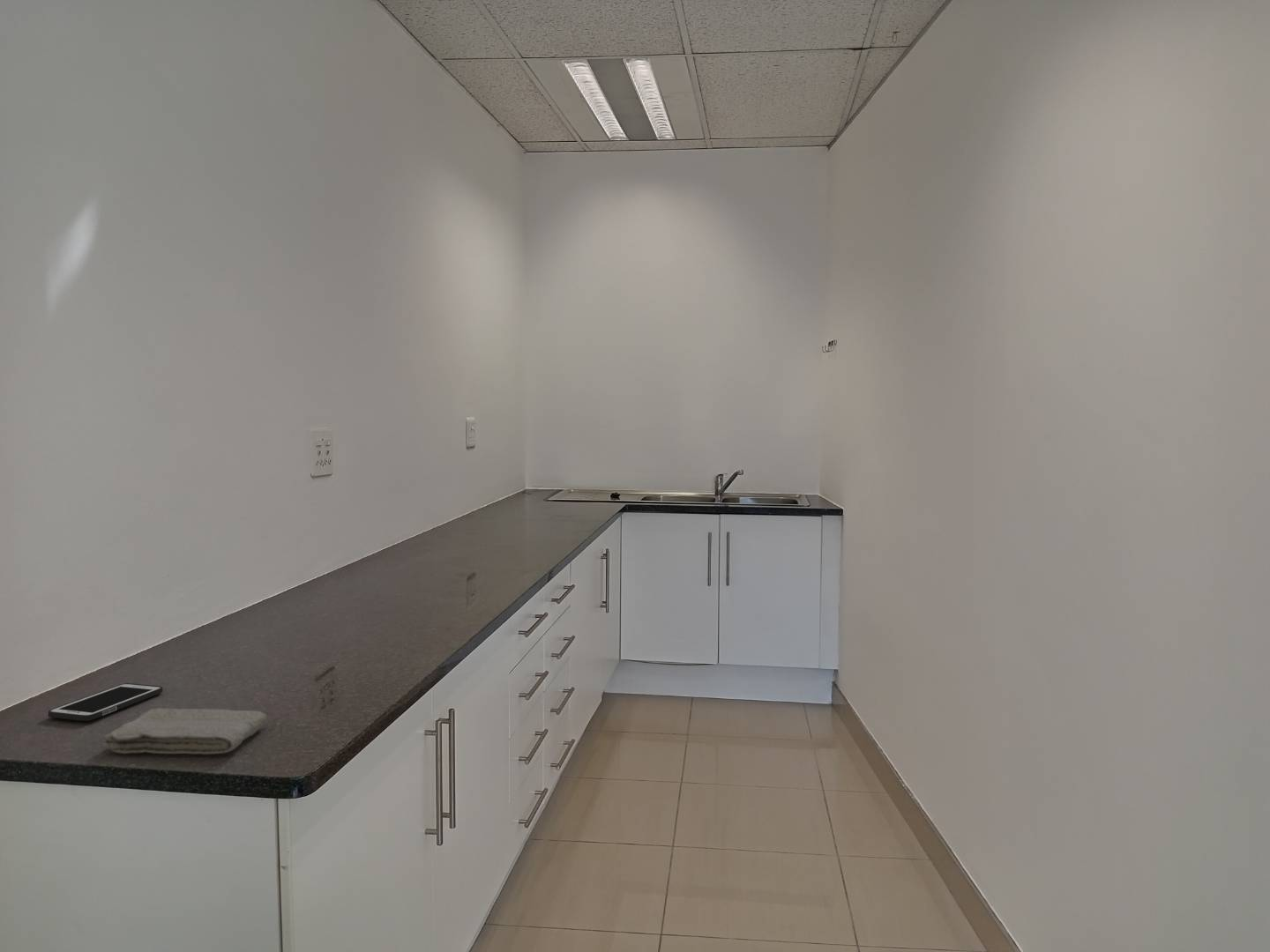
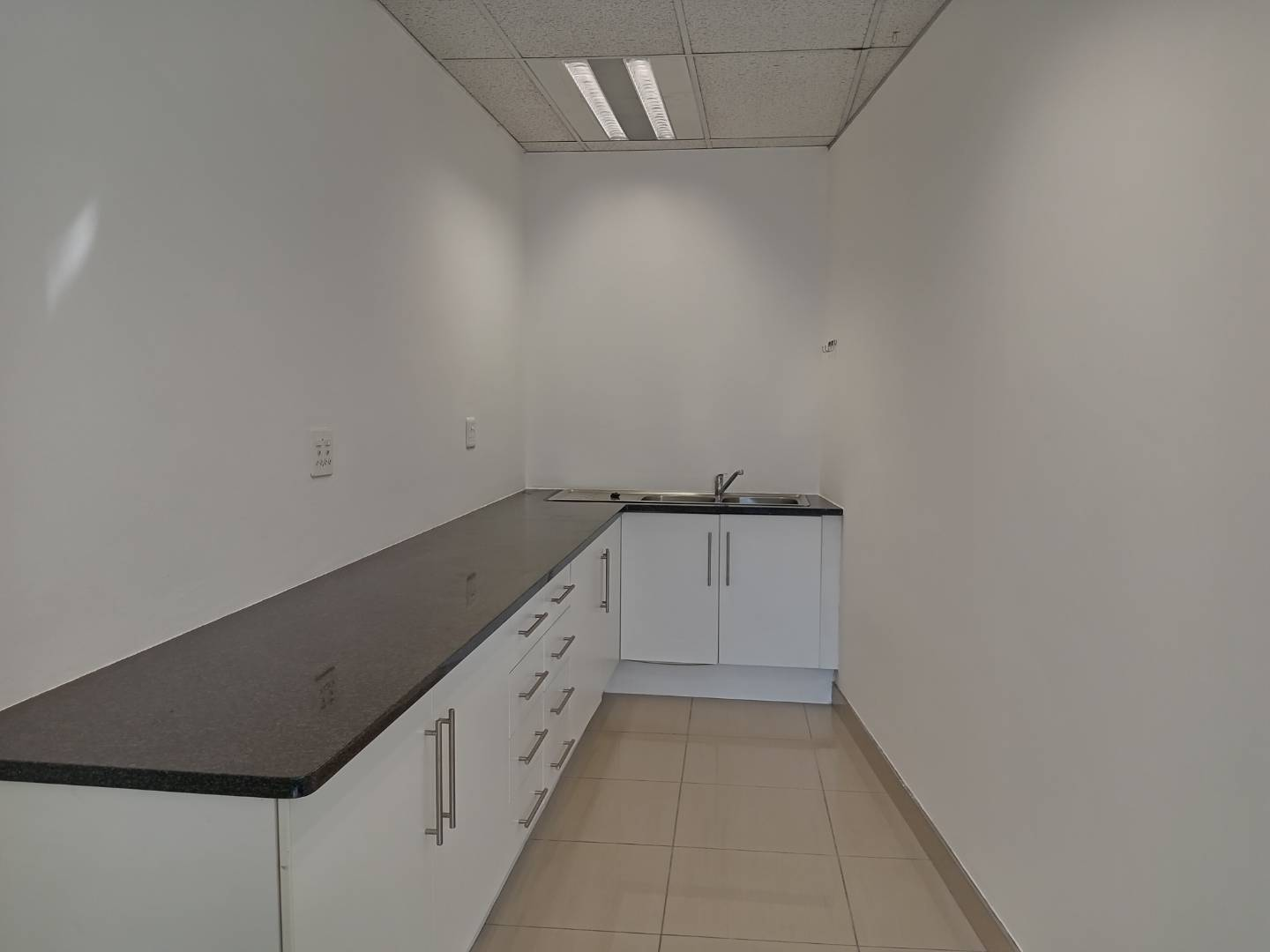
- cell phone [48,682,164,722]
- washcloth [101,707,268,755]
